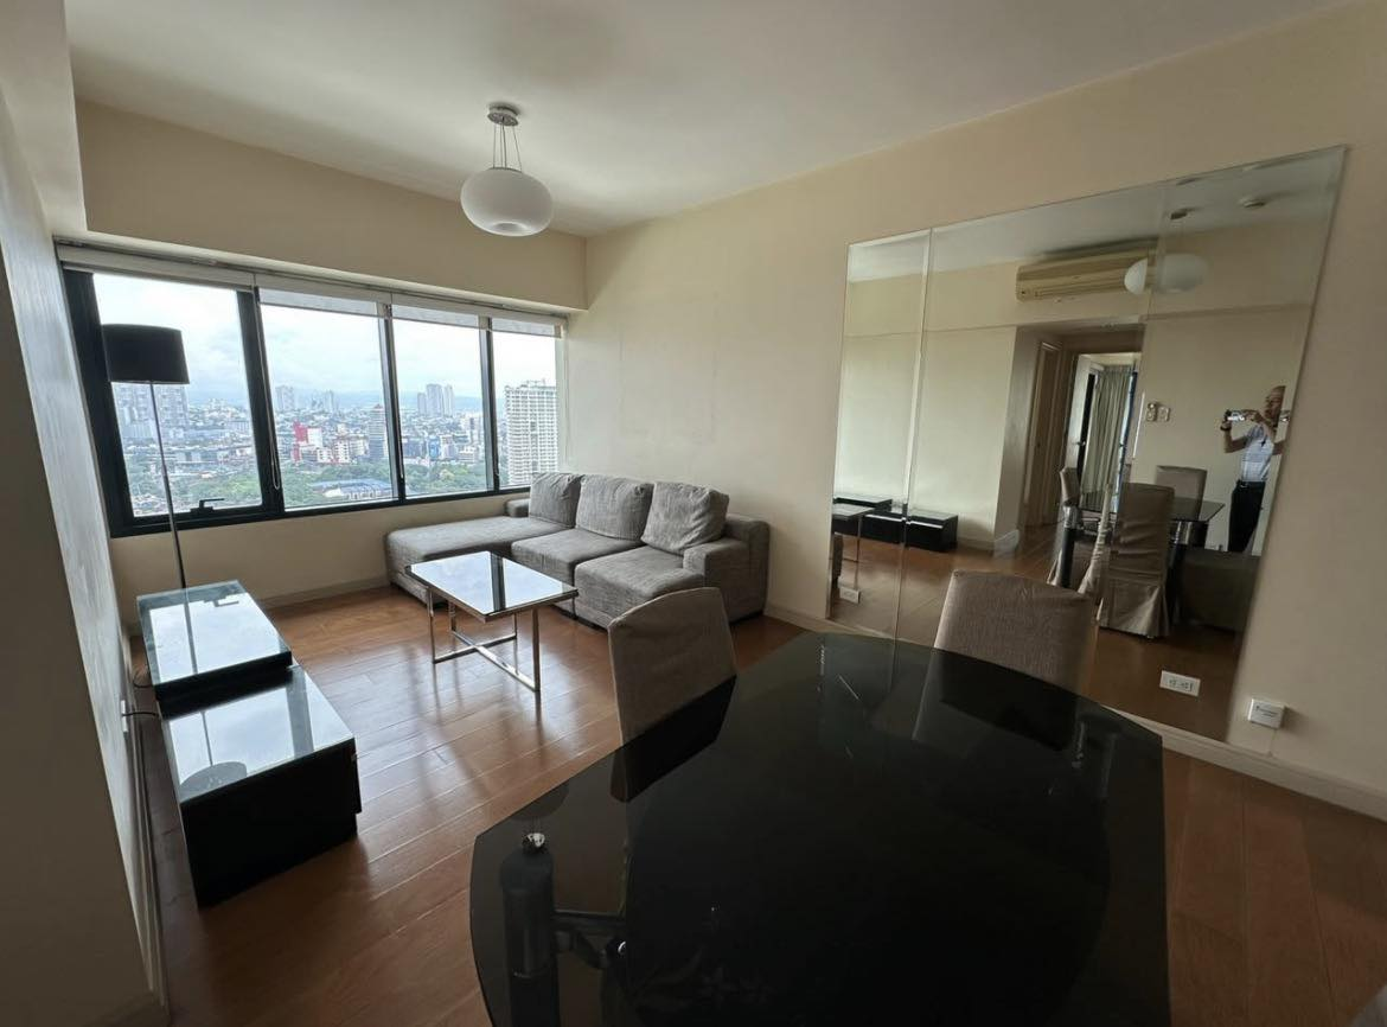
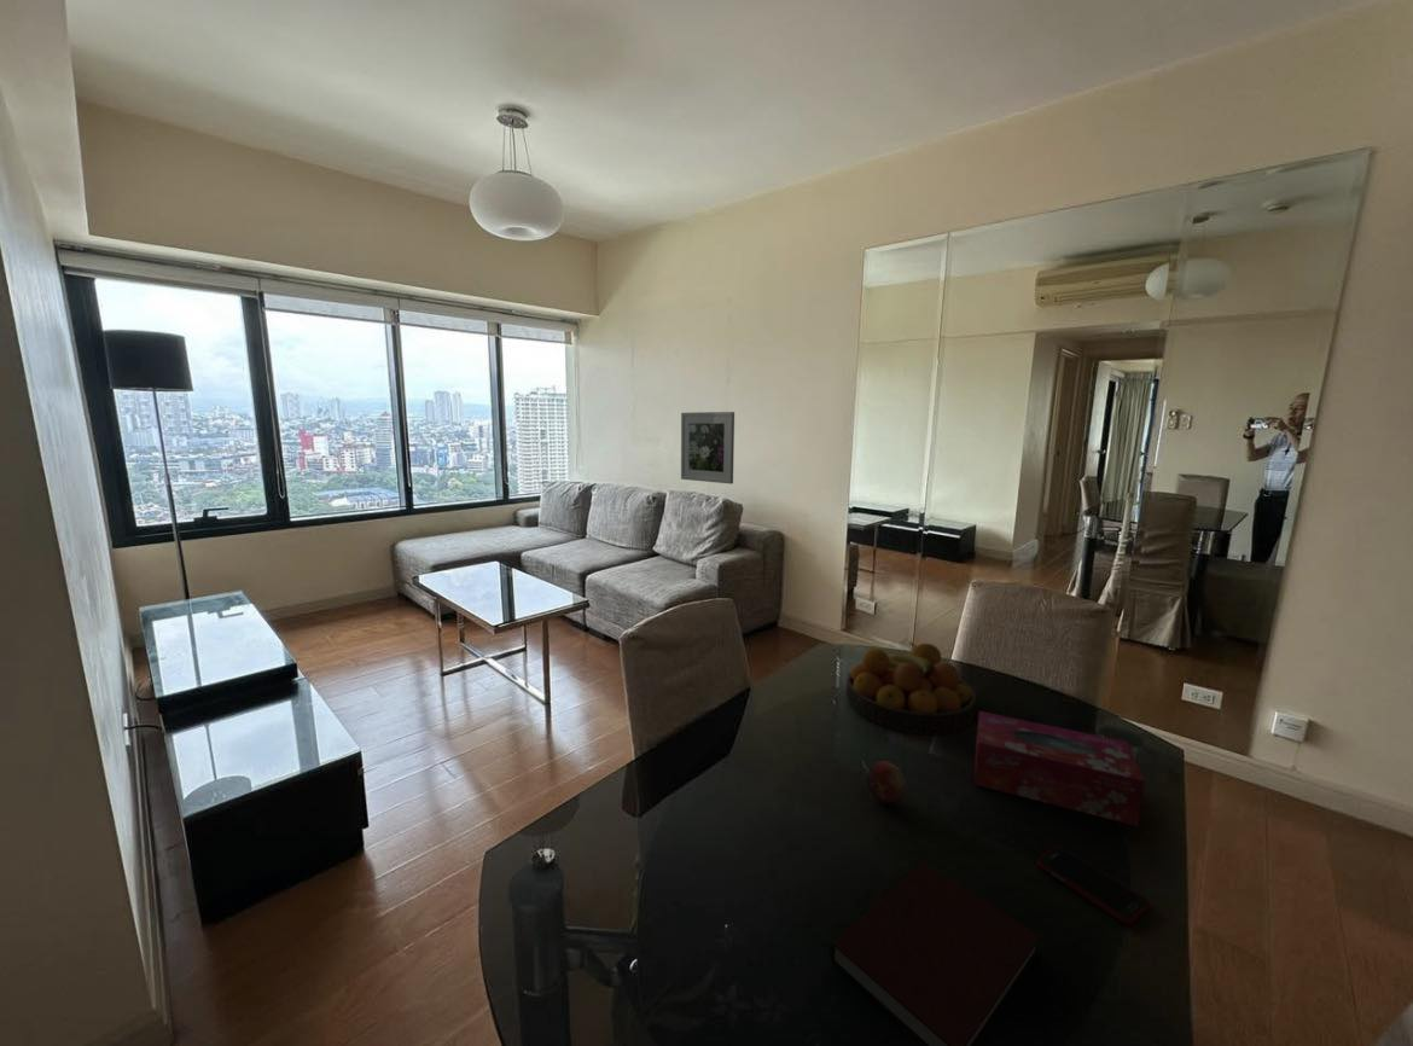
+ cell phone [1036,845,1151,925]
+ fruit [866,760,907,804]
+ tissue box [973,710,1146,827]
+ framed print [680,411,735,486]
+ notebook [828,860,1042,1046]
+ fruit bowl [845,641,978,737]
